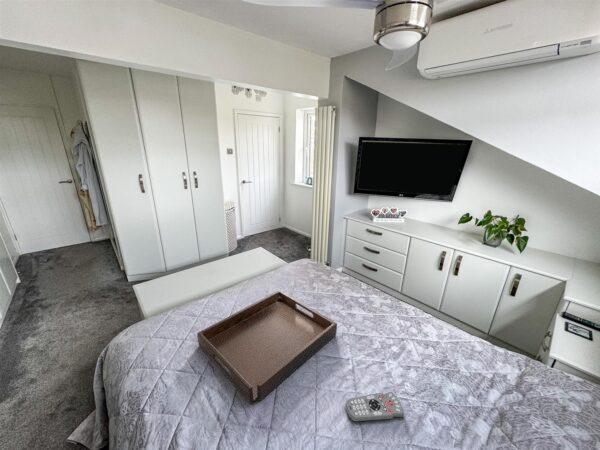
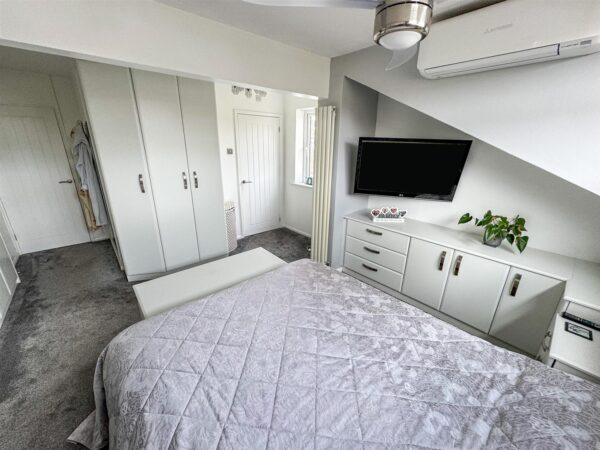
- serving tray [196,289,338,405]
- remote control [345,391,405,422]
